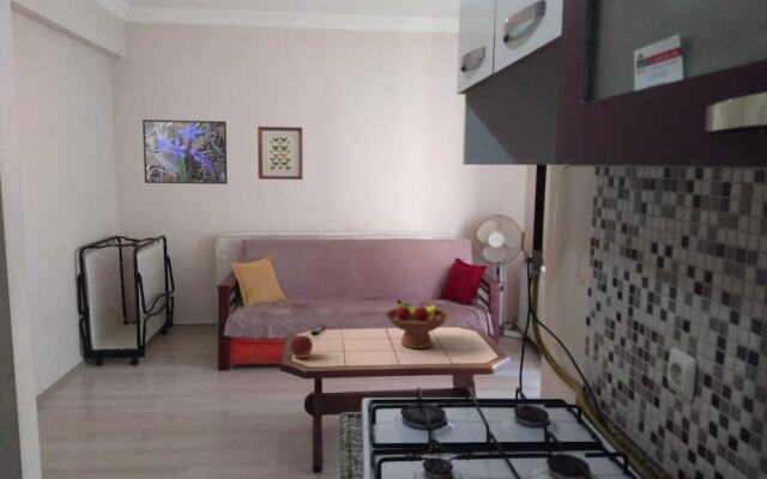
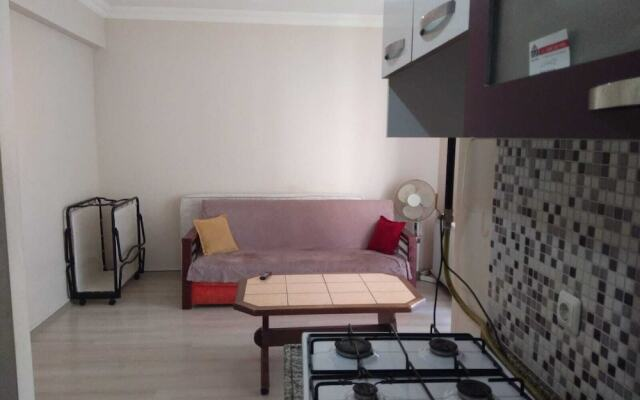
- apple [289,334,314,359]
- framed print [141,119,229,186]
- wall art [256,126,303,181]
- fruit bowl [385,298,451,350]
